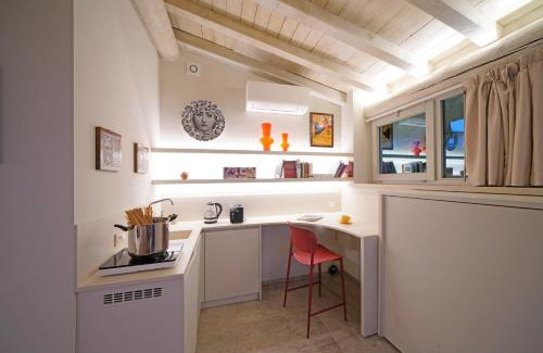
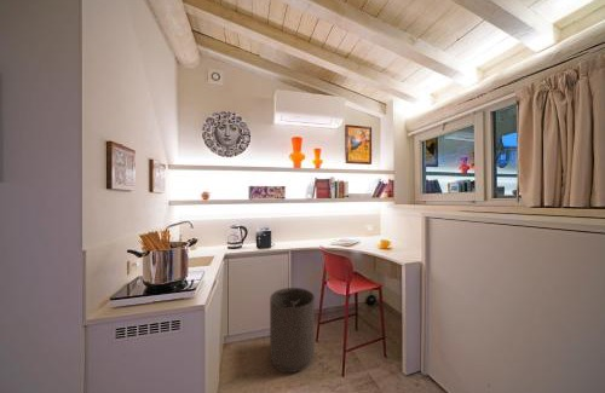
+ trash can [269,287,316,374]
